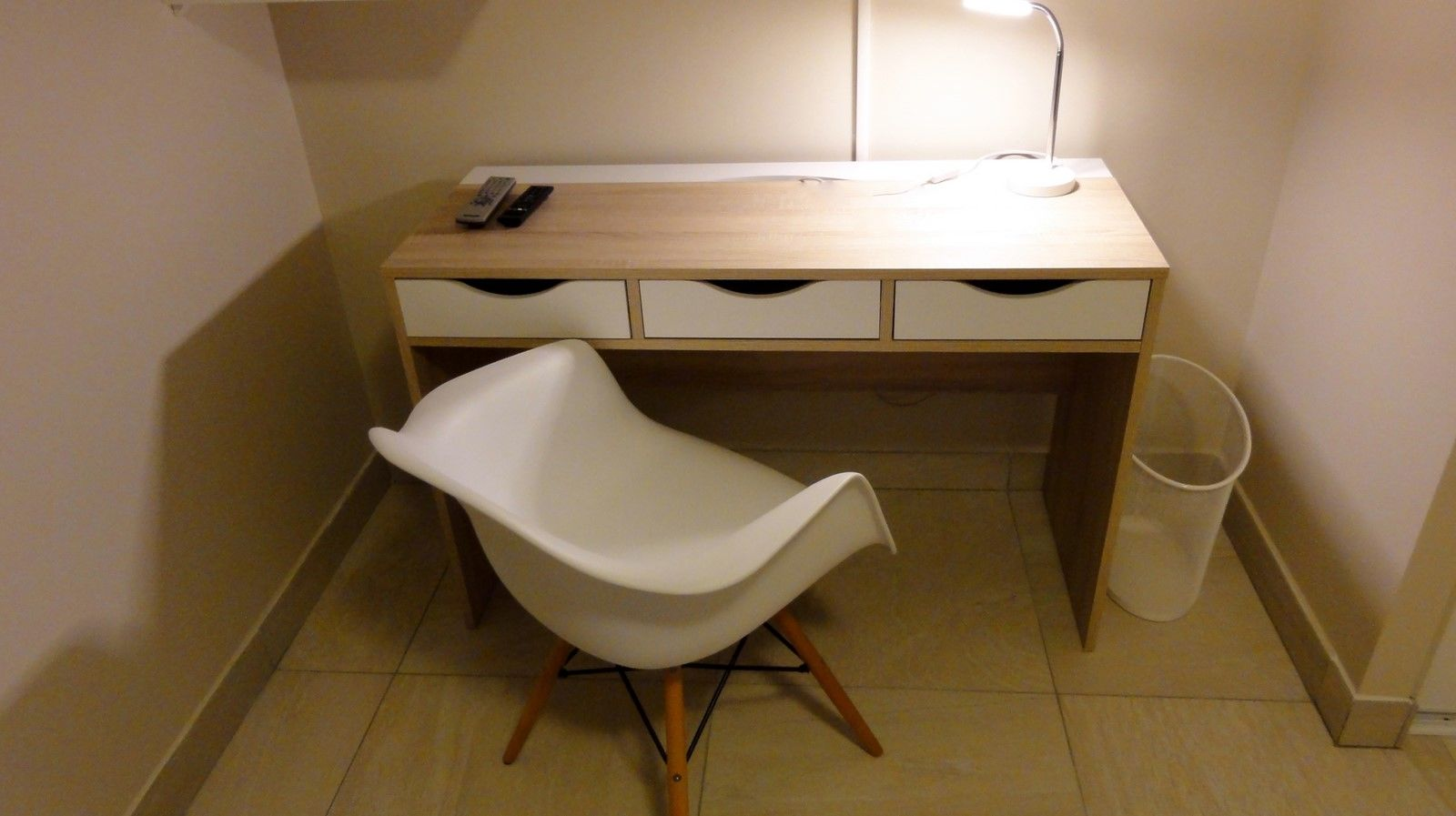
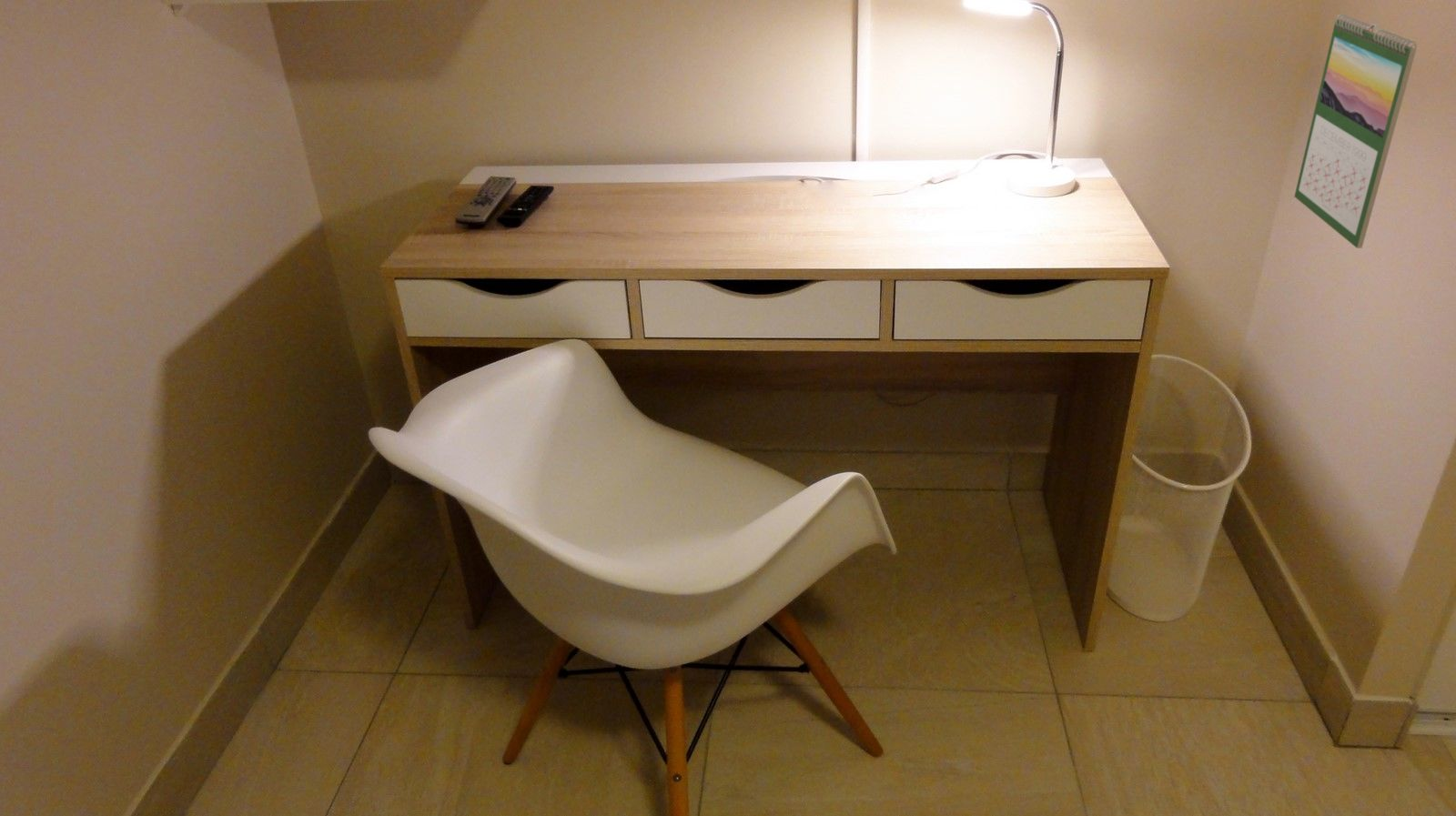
+ calendar [1293,14,1418,249]
